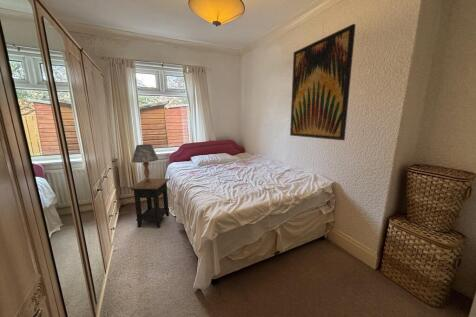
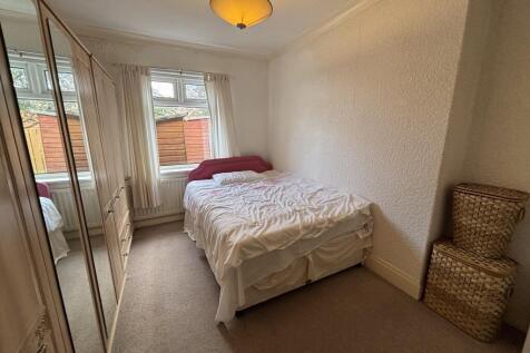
- side table [128,178,171,229]
- table lamp [131,143,159,184]
- wall art [289,23,357,141]
